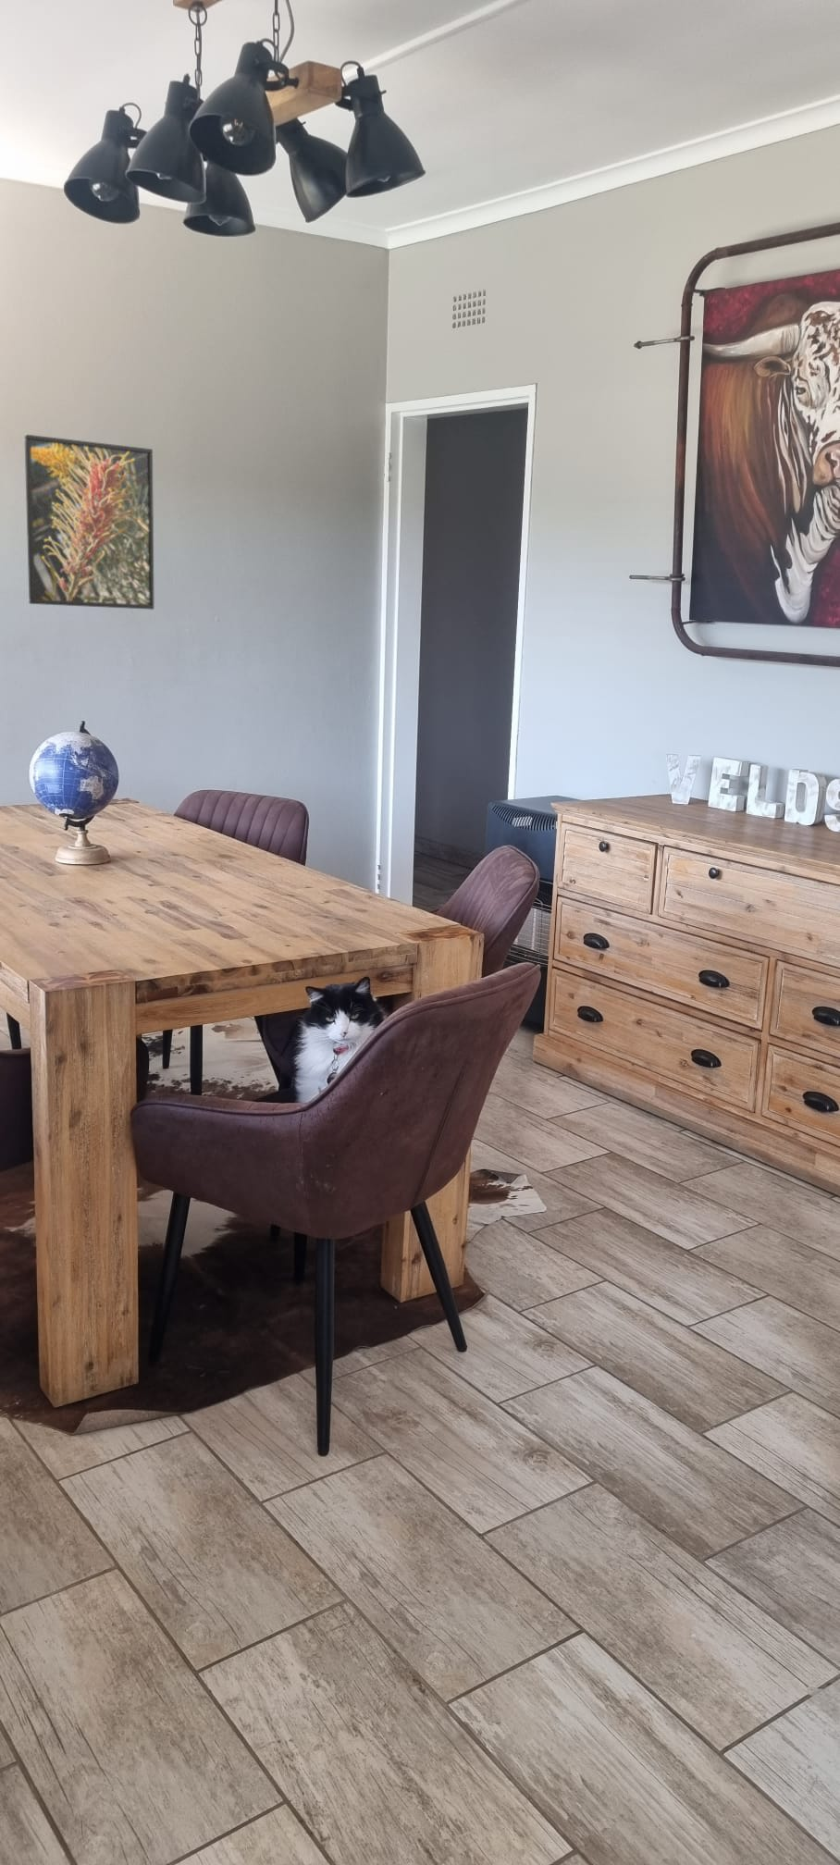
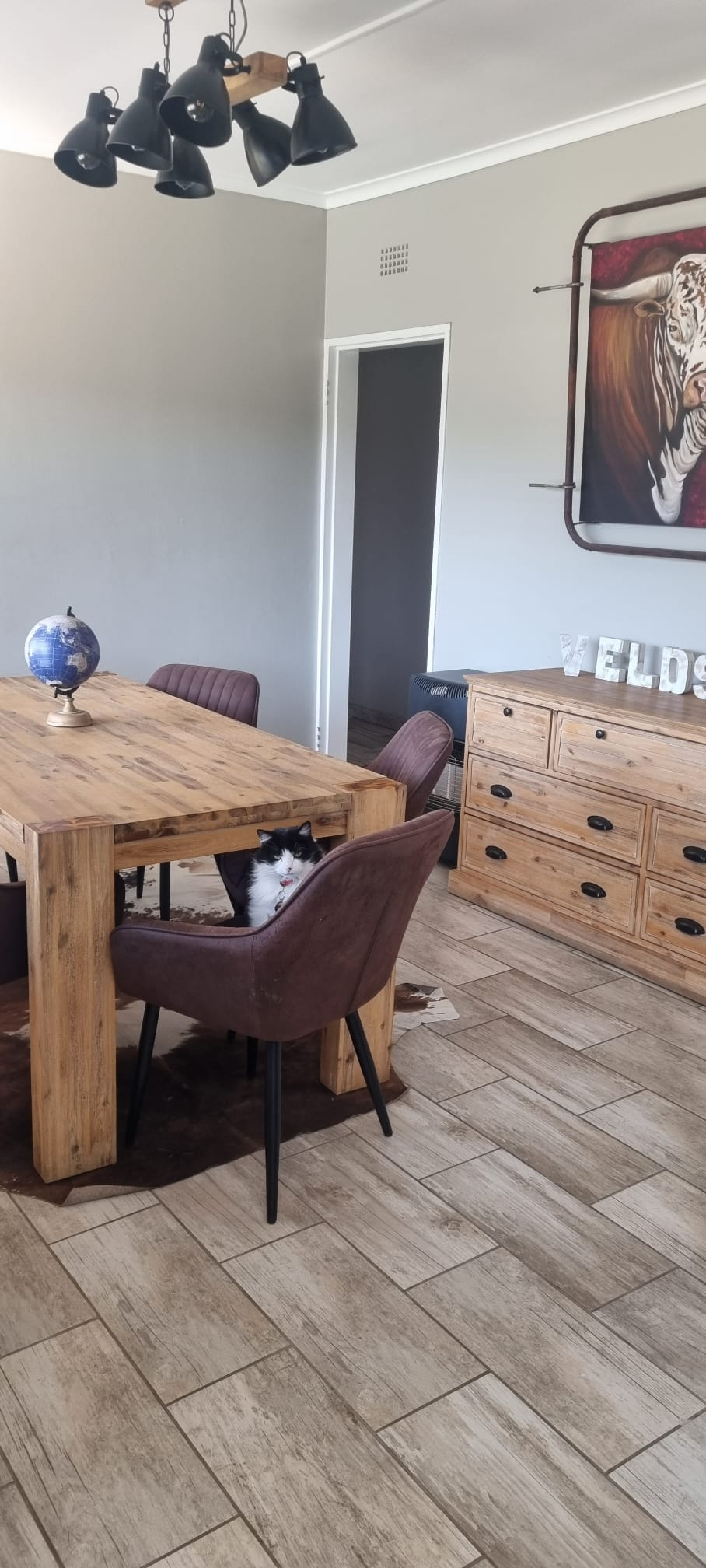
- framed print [24,434,155,610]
